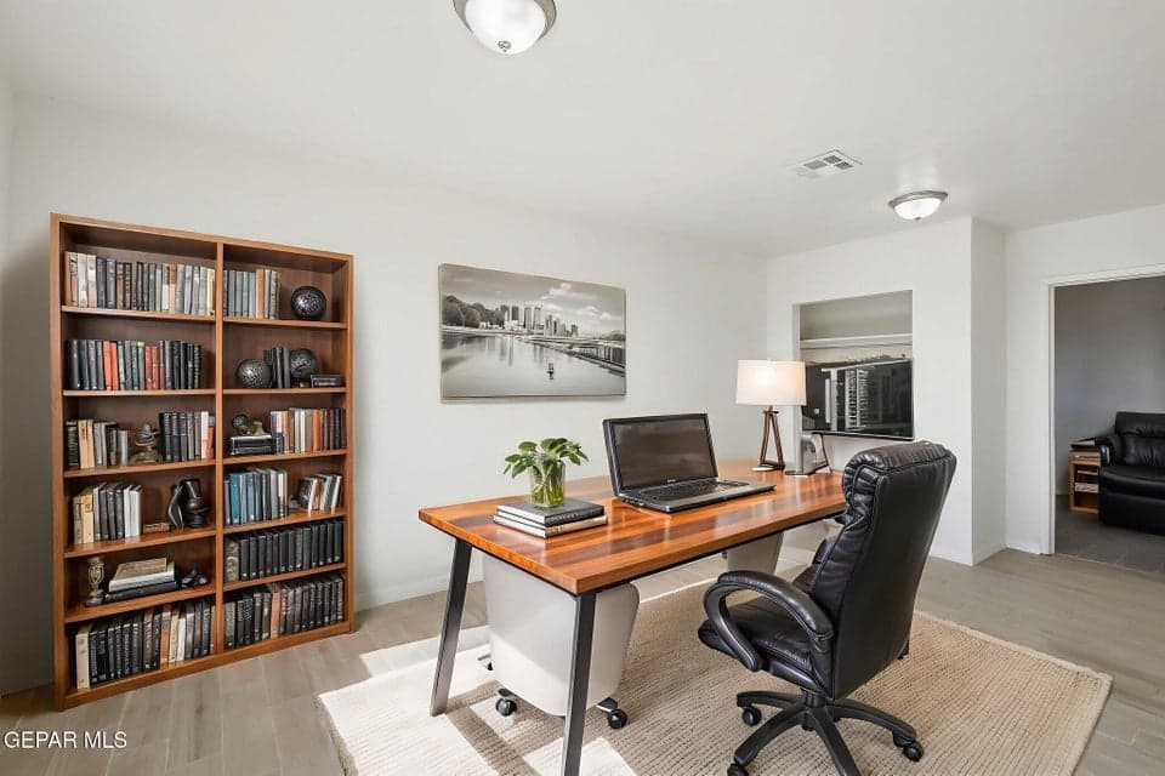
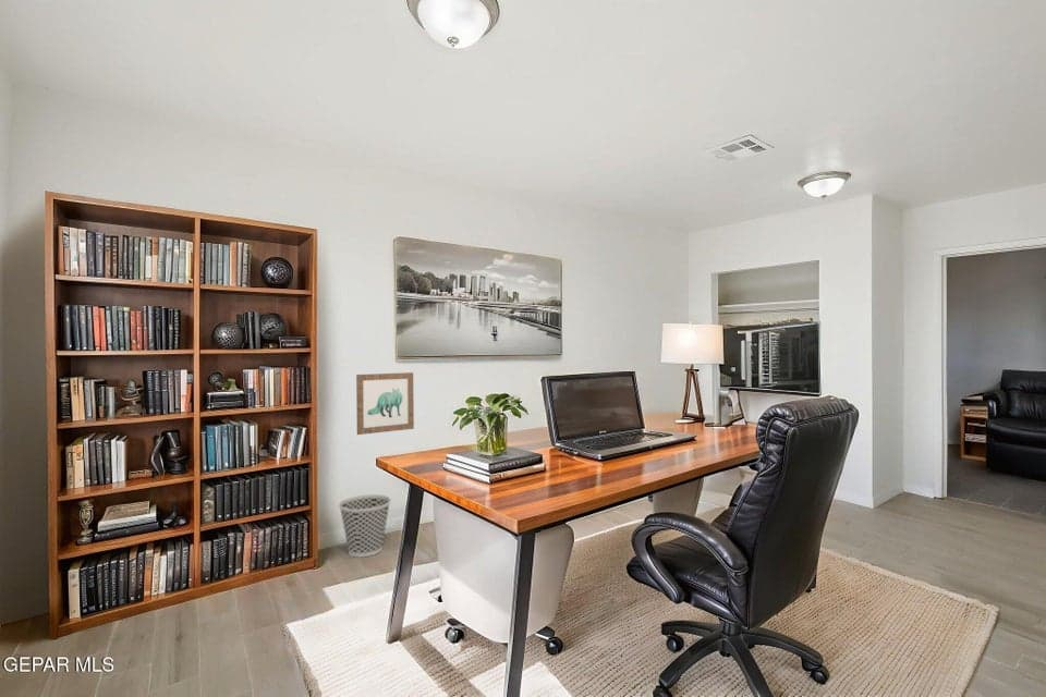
+ wall art [355,371,415,436]
+ wastebasket [338,493,392,559]
